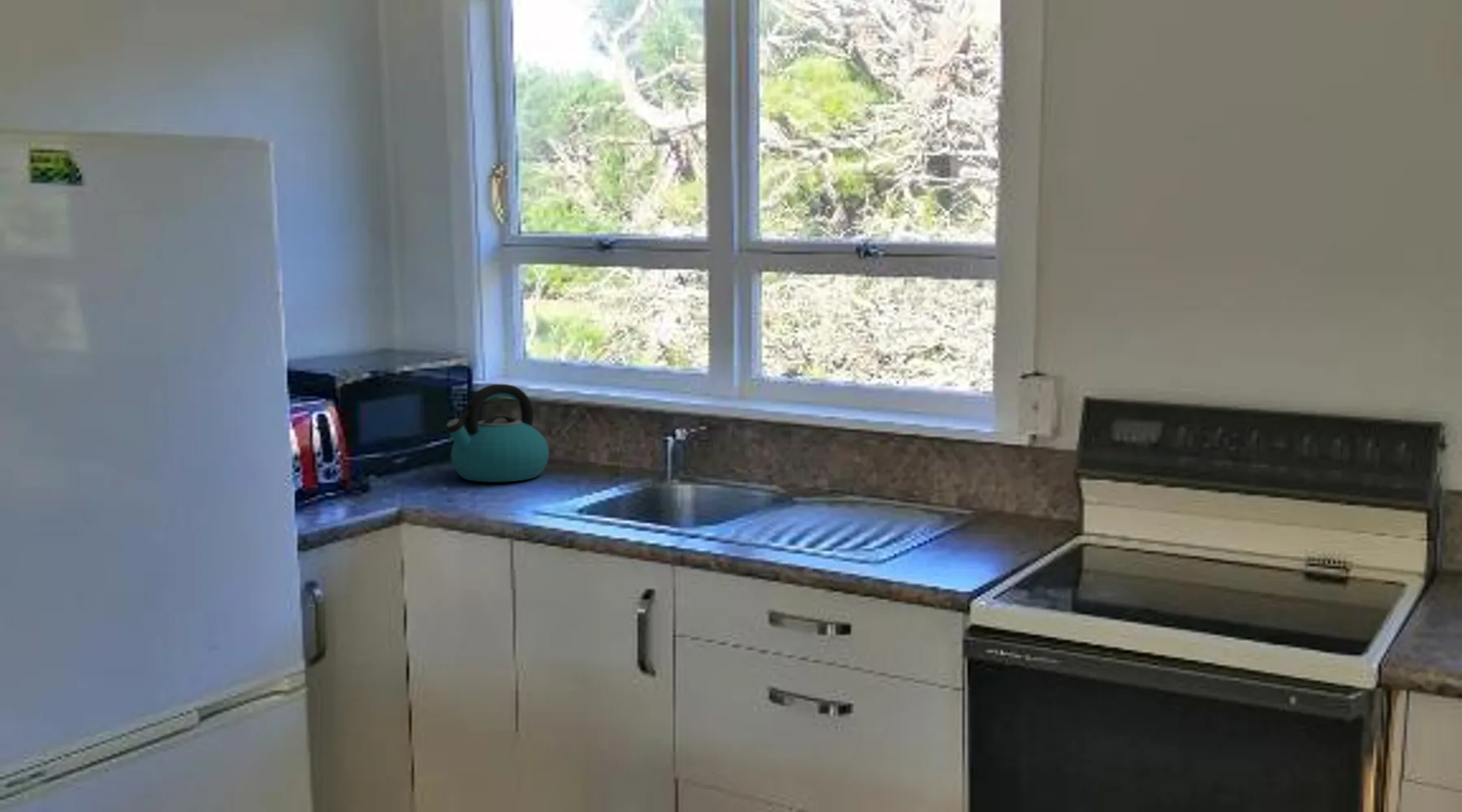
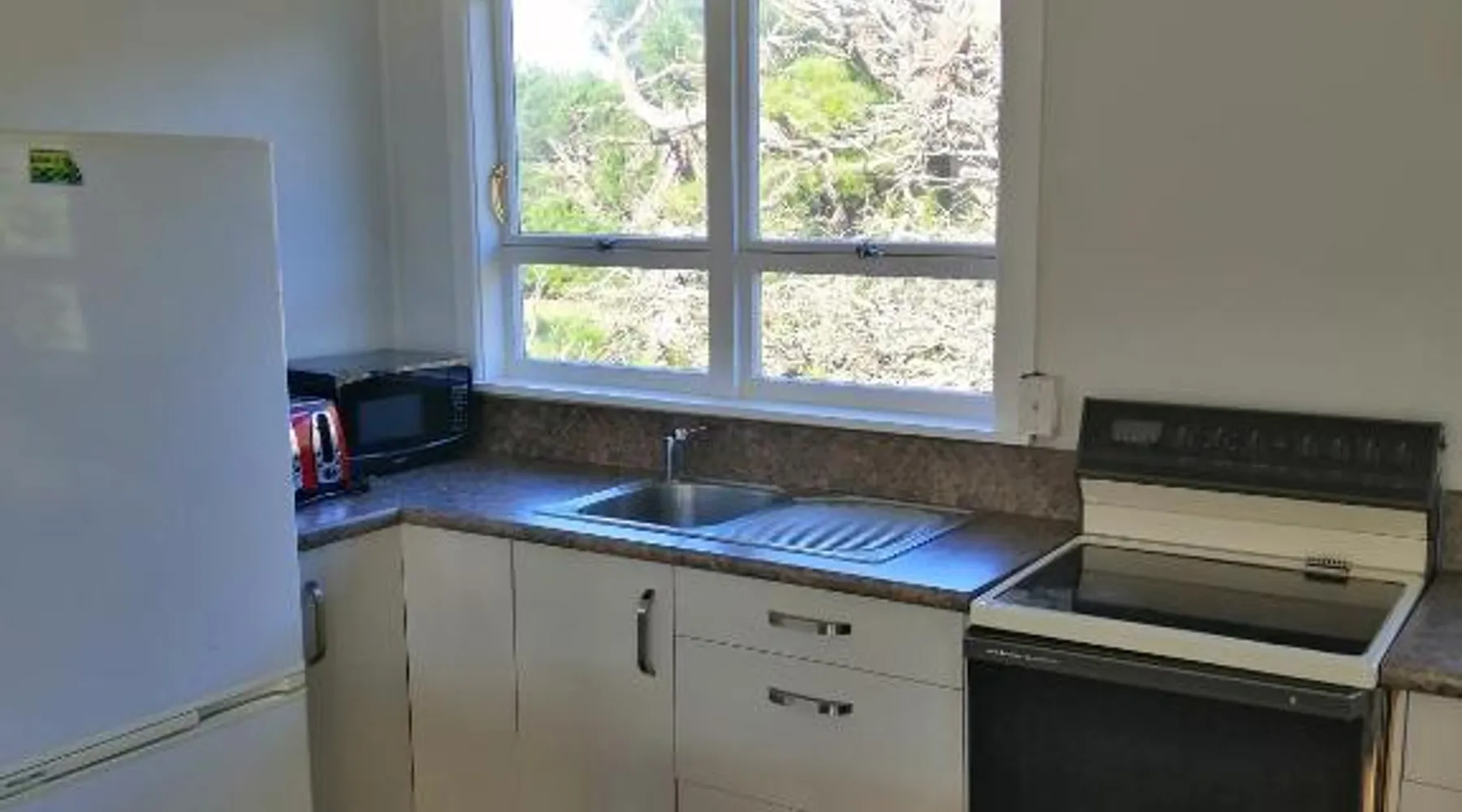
- kettle [444,383,550,483]
